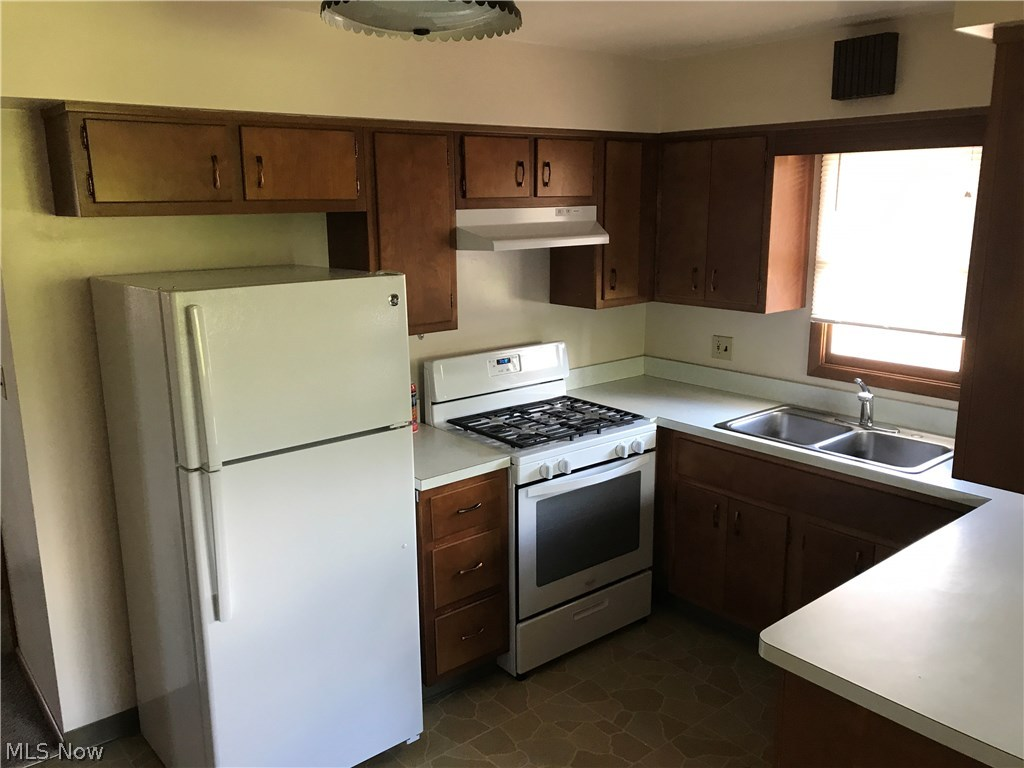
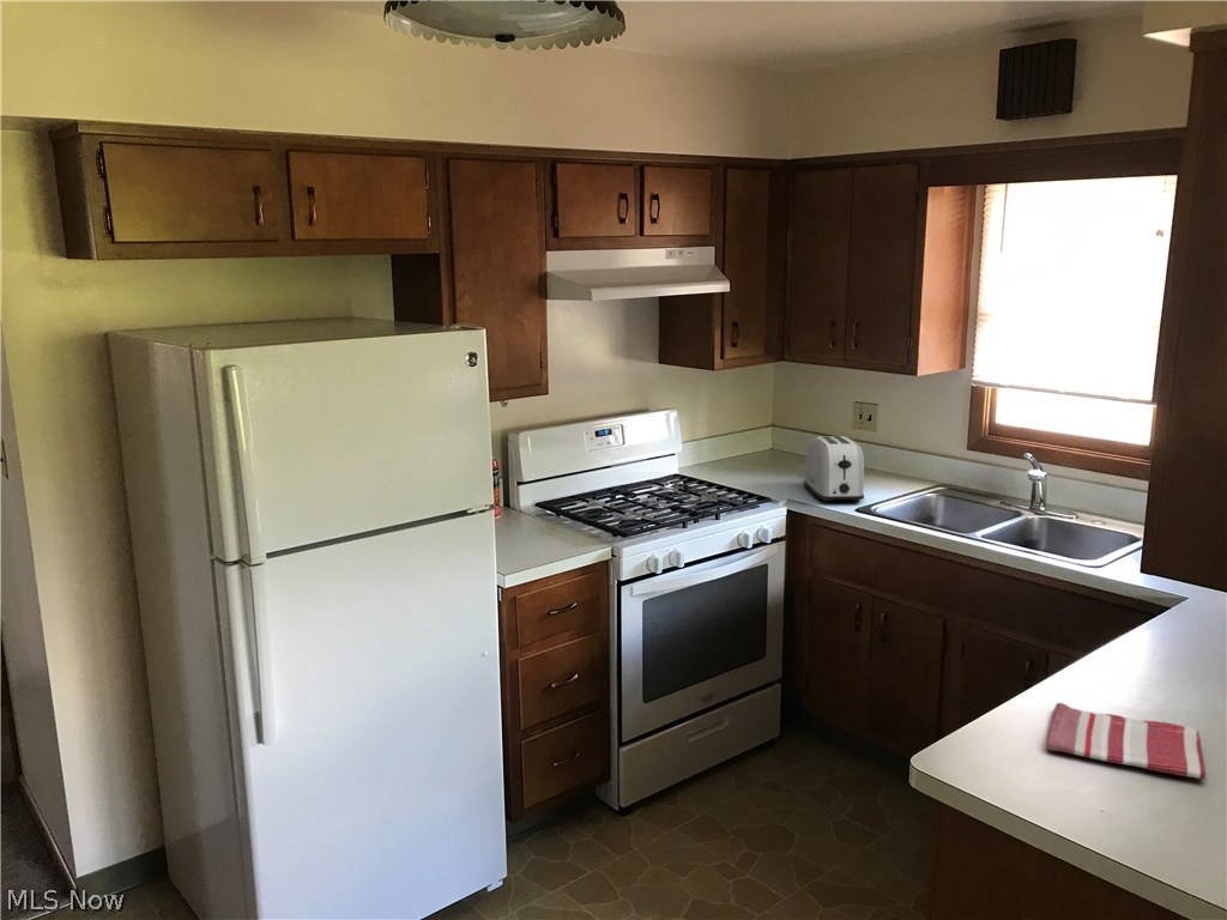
+ dish towel [1045,702,1207,781]
+ toaster [803,435,865,503]
